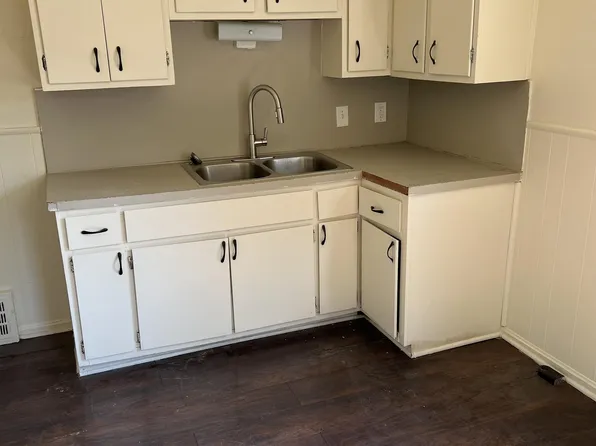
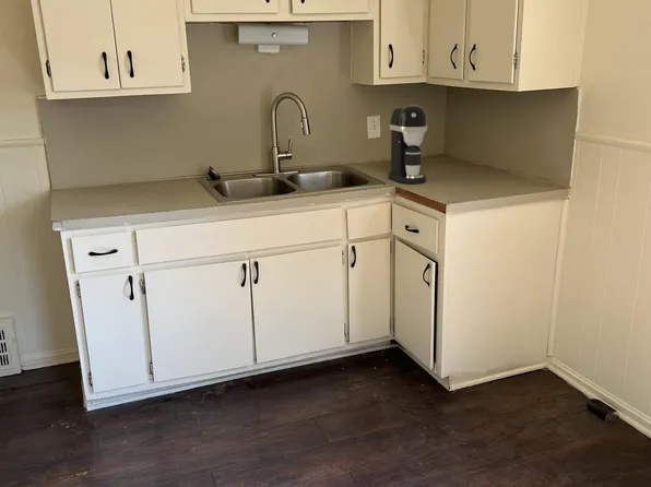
+ coffee maker [388,104,428,185]
